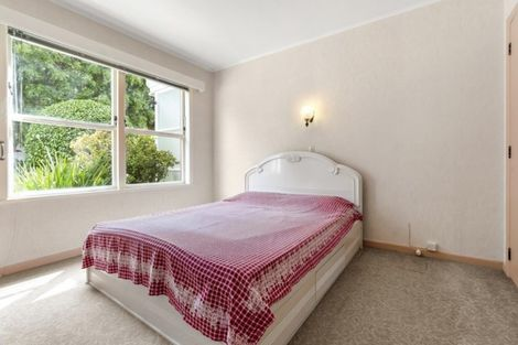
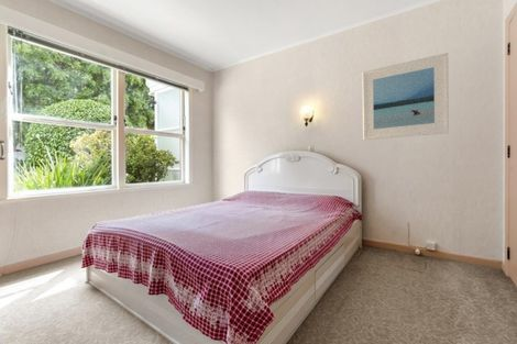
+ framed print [361,52,450,141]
